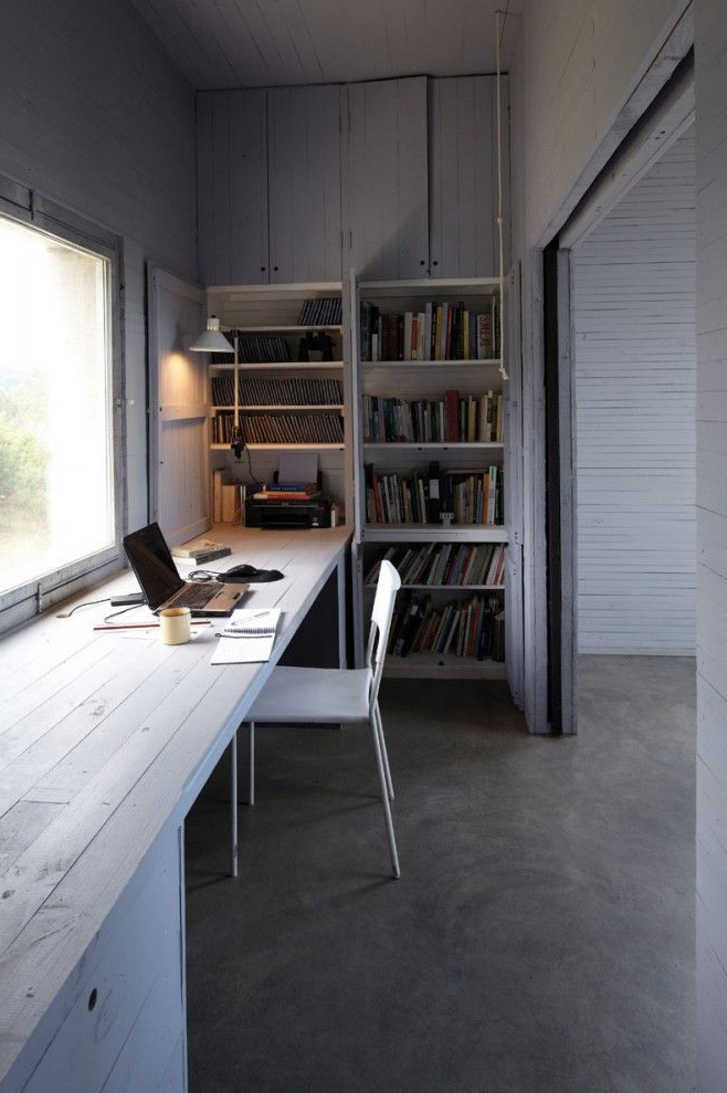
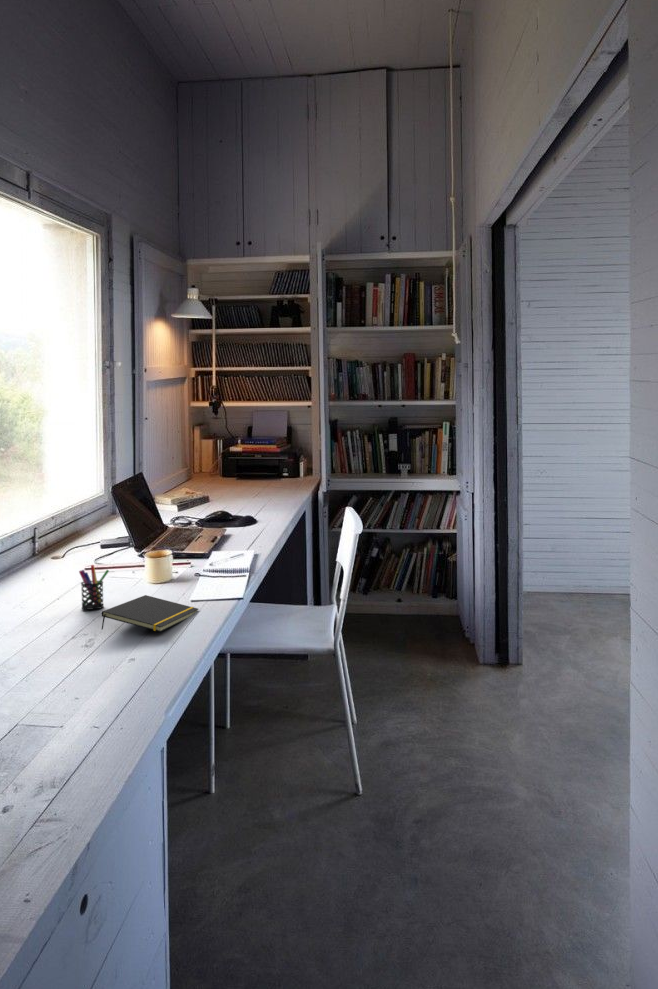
+ pen holder [78,564,110,611]
+ notepad [100,594,199,633]
